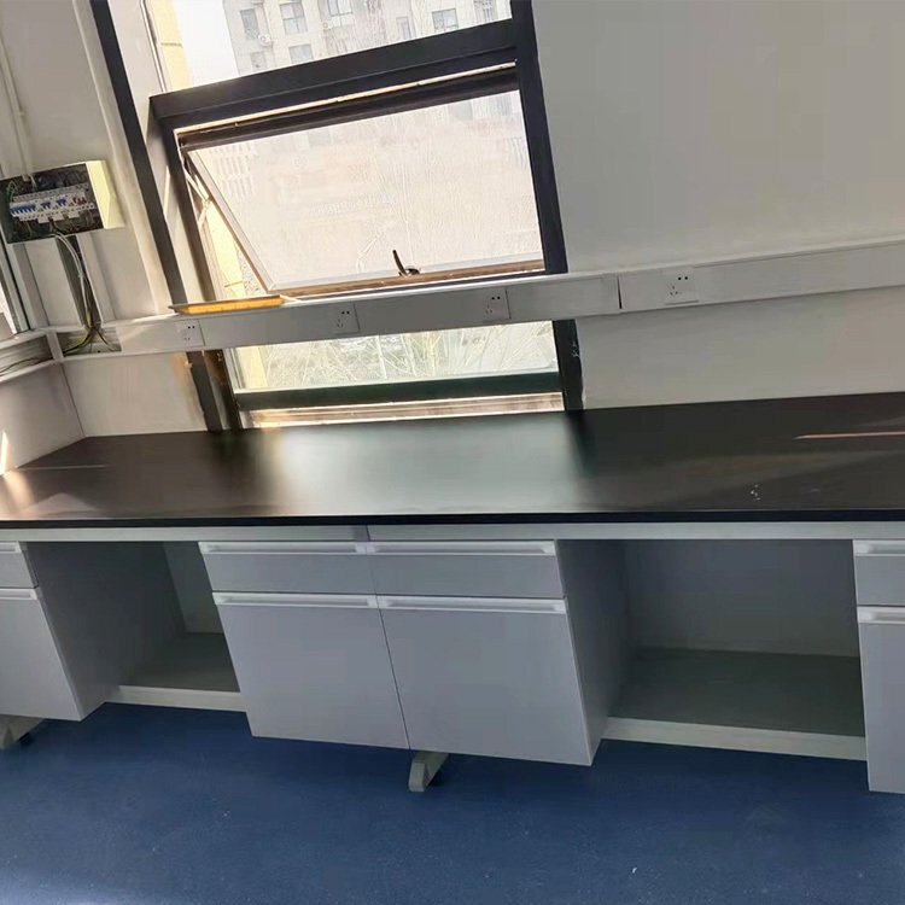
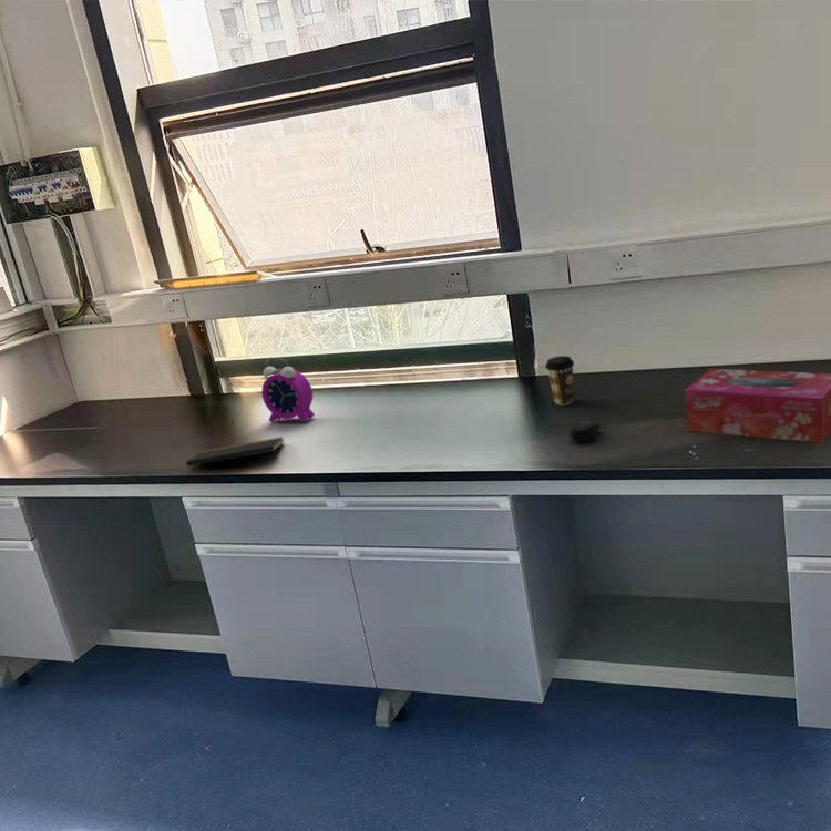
+ computer mouse [568,421,602,442]
+ coffee cup [544,355,575,406]
+ tissue box [684,368,831,444]
+ alarm clock [261,358,316,424]
+ notepad [185,435,286,468]
